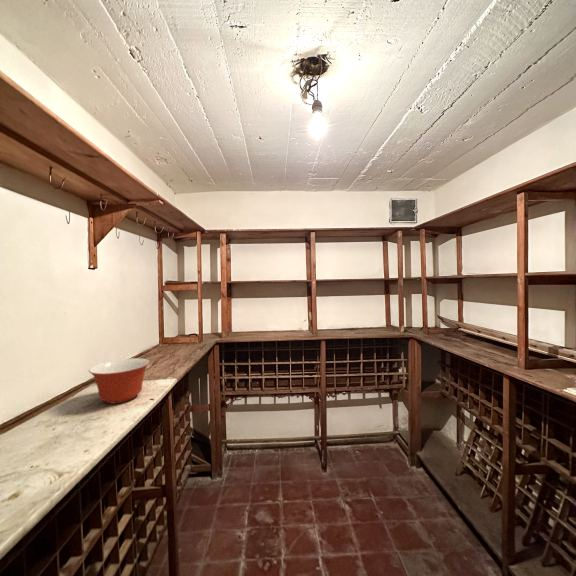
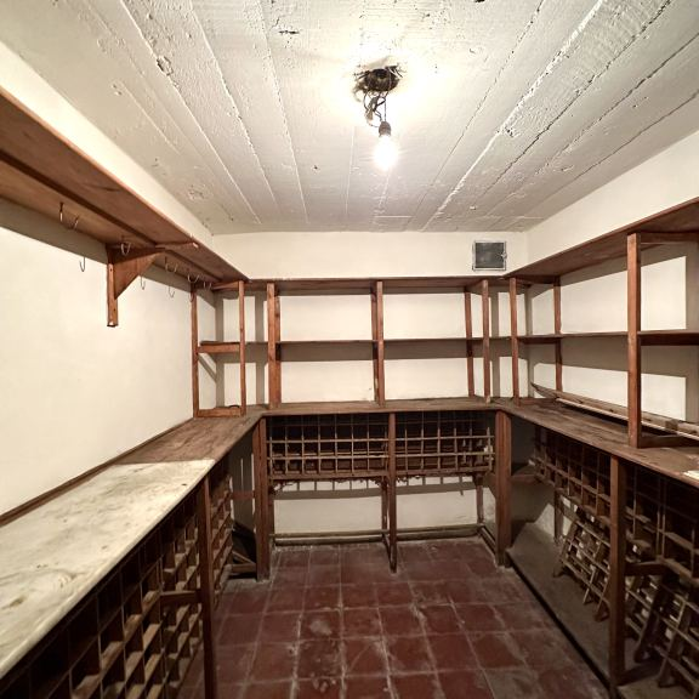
- mixing bowl [88,357,151,405]
